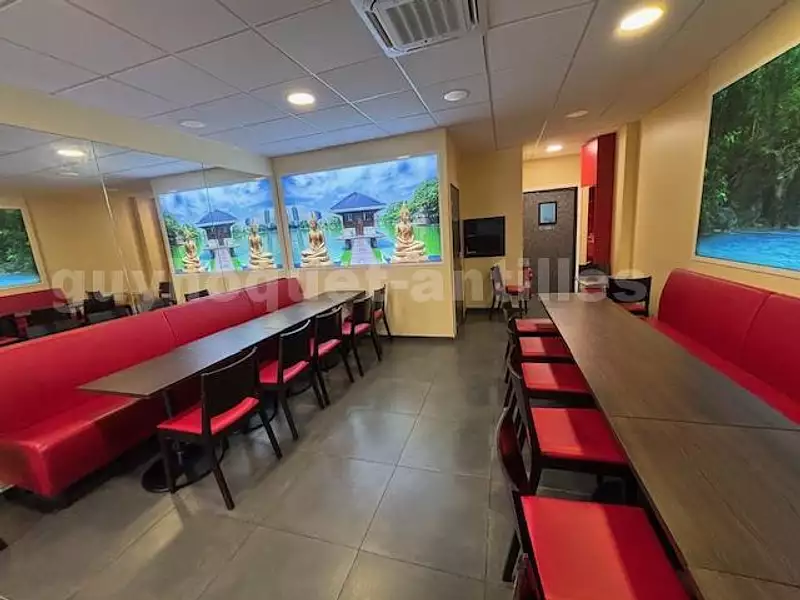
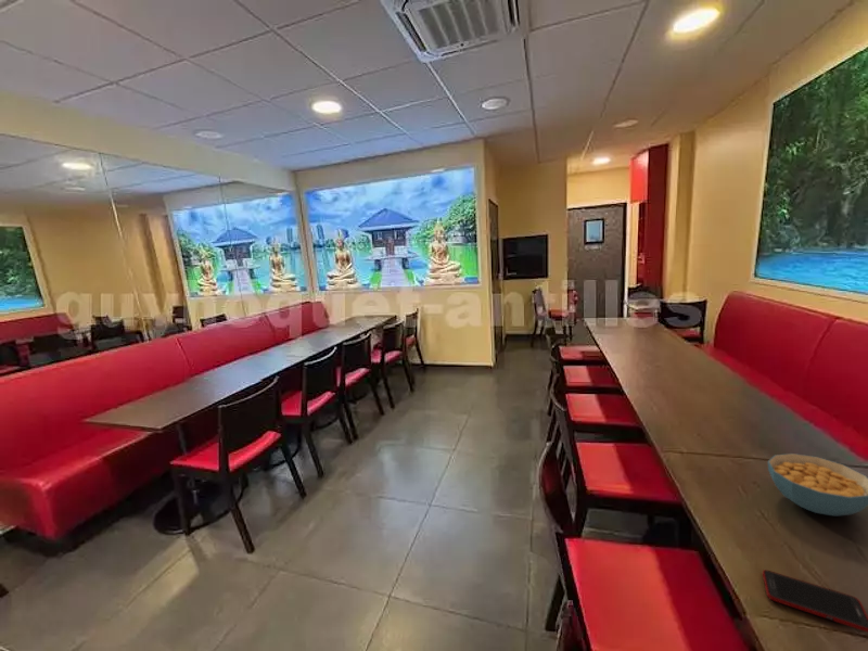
+ cereal bowl [767,452,868,516]
+ cell phone [762,569,868,634]
